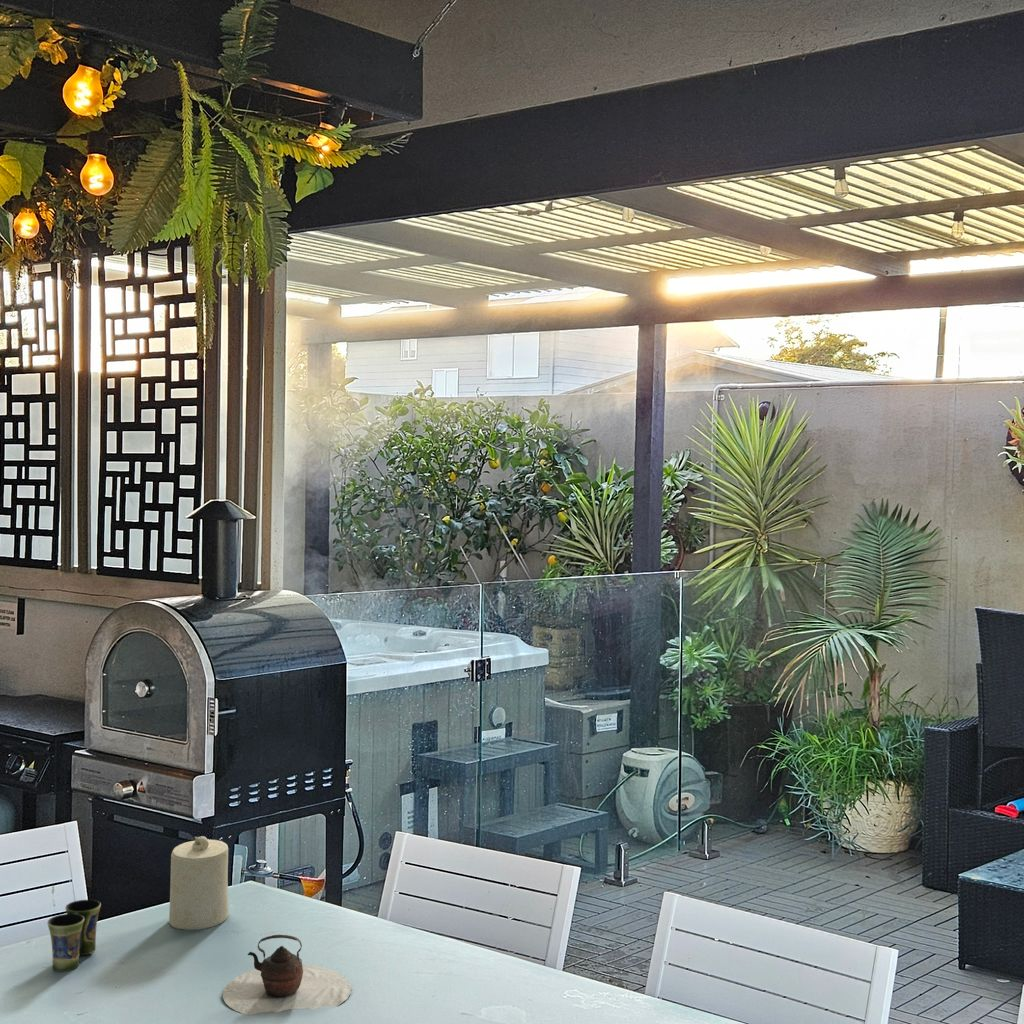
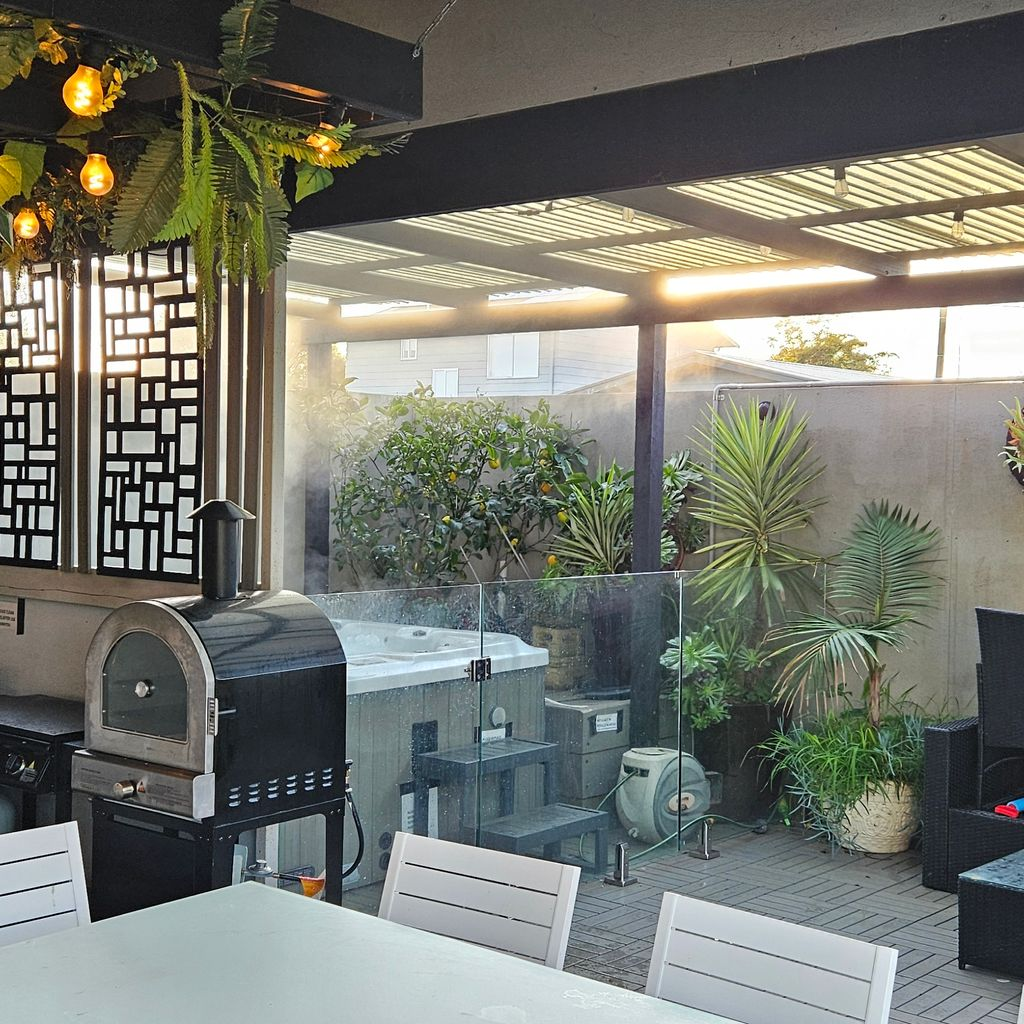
- cup [46,899,102,972]
- teapot [222,934,352,1016]
- candle [168,835,230,931]
